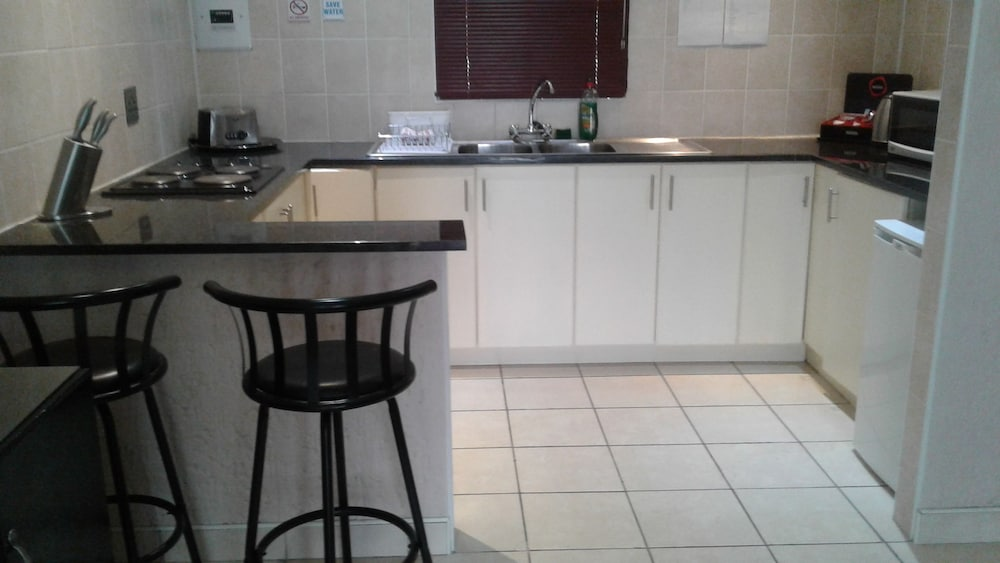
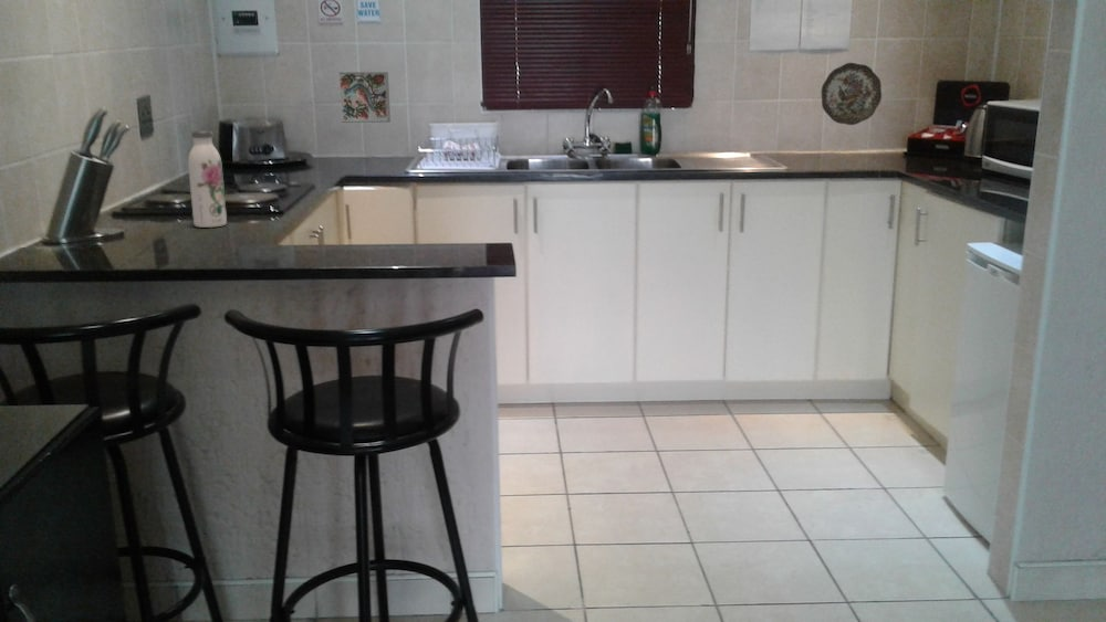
+ decorative tile [338,71,392,124]
+ water bottle [187,129,228,229]
+ decorative plate [821,62,883,126]
